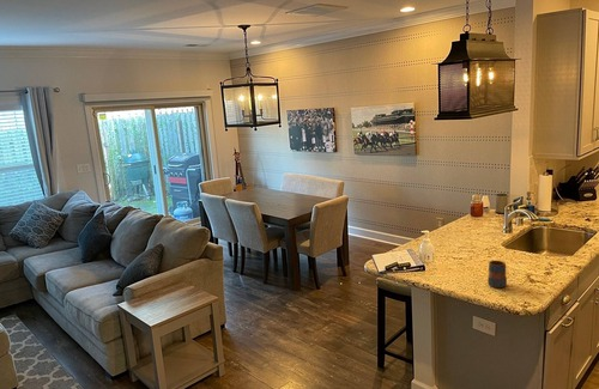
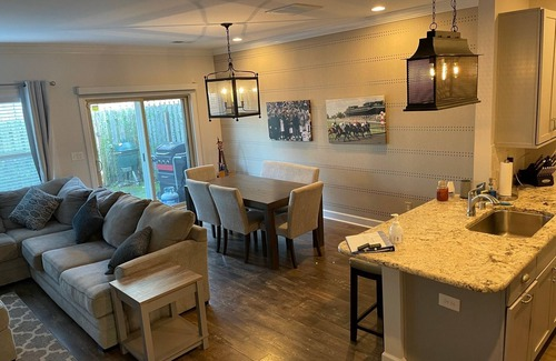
- mug [486,260,508,288]
